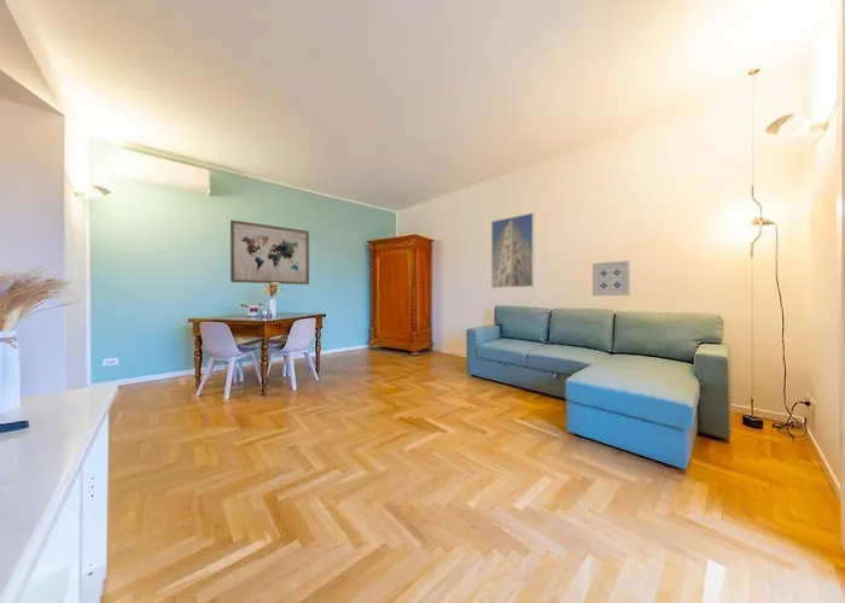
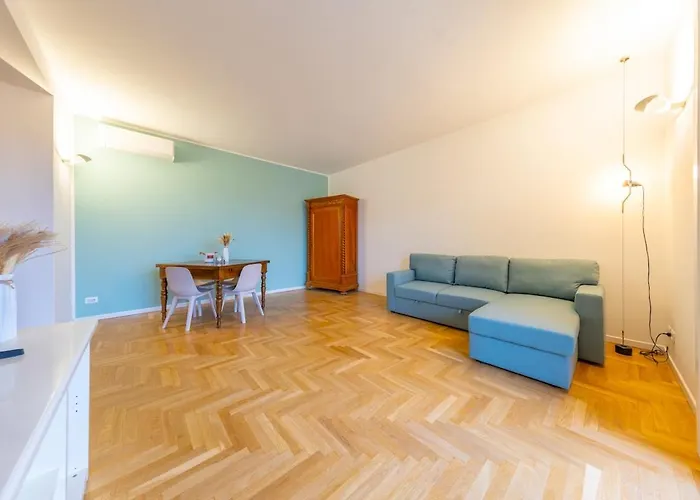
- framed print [490,212,535,289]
- wall art [592,259,631,297]
- wall art [229,218,310,286]
